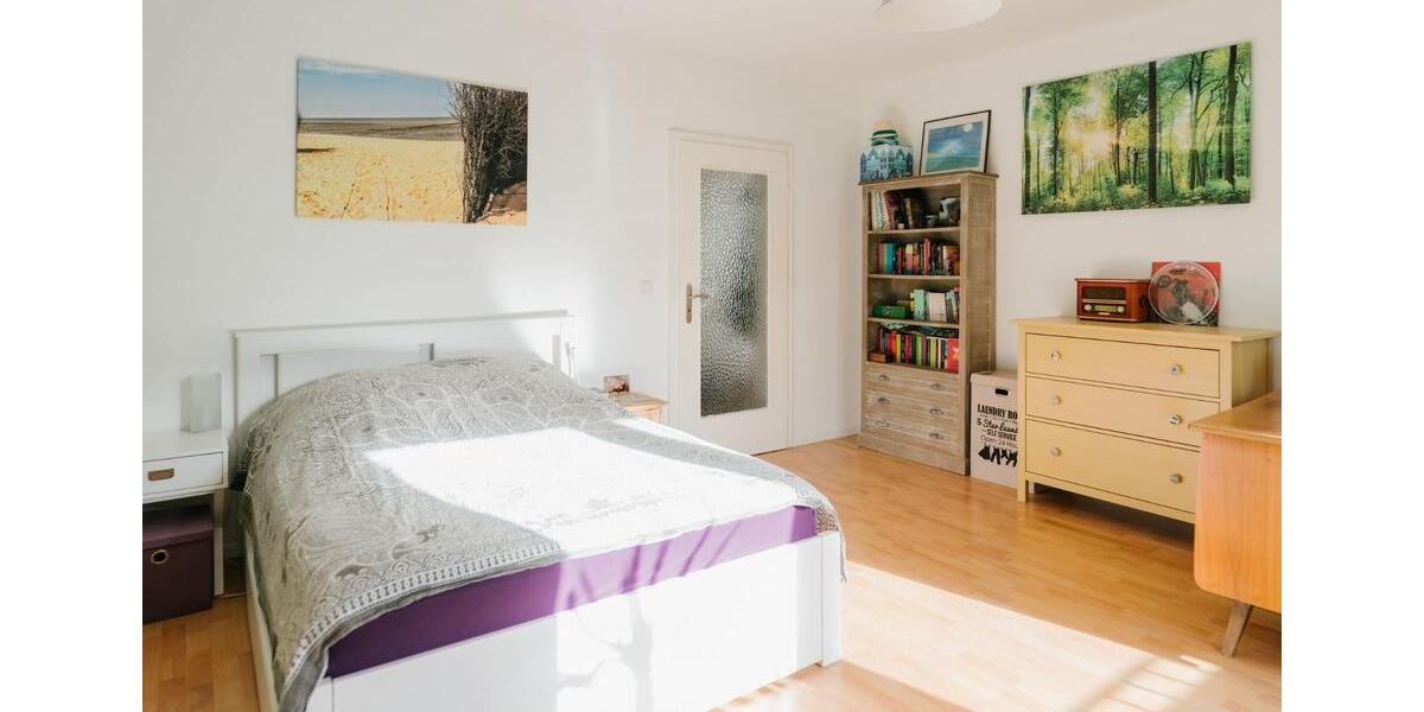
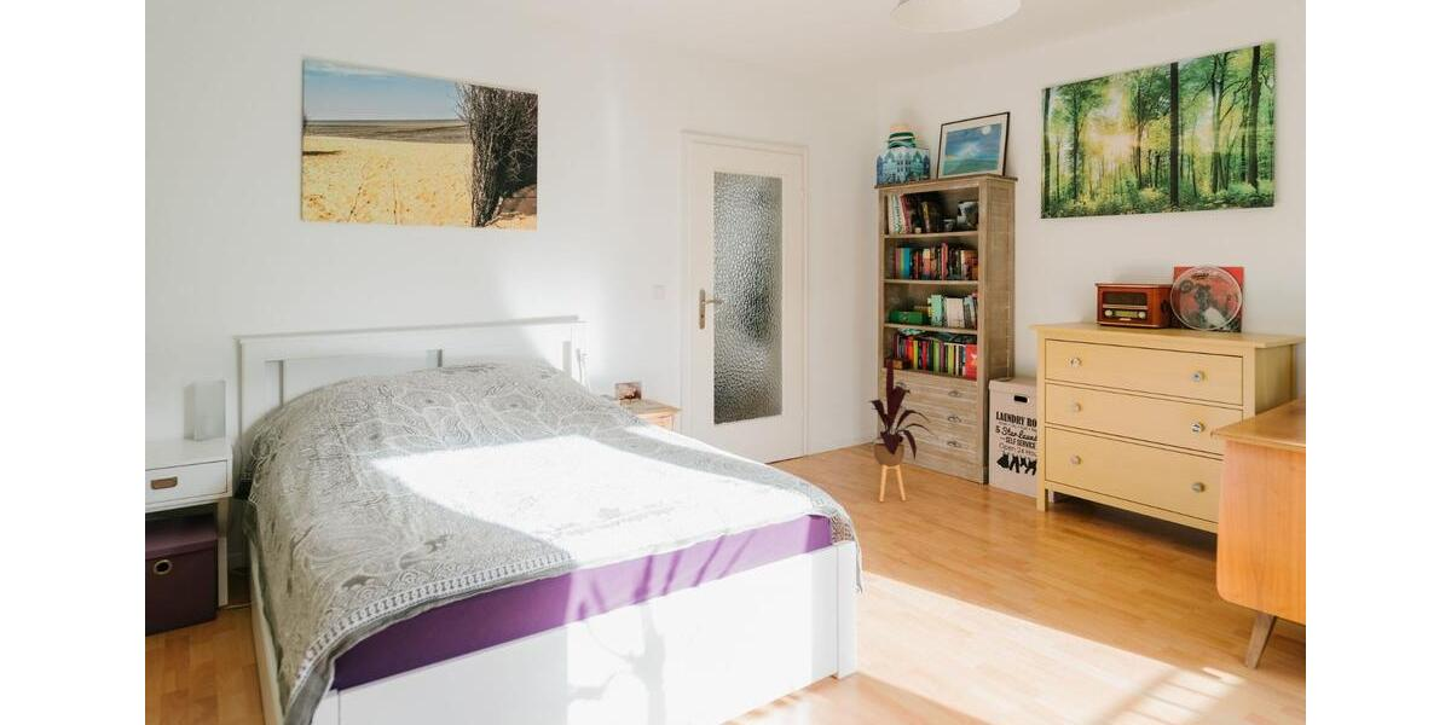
+ house plant [867,358,940,503]
